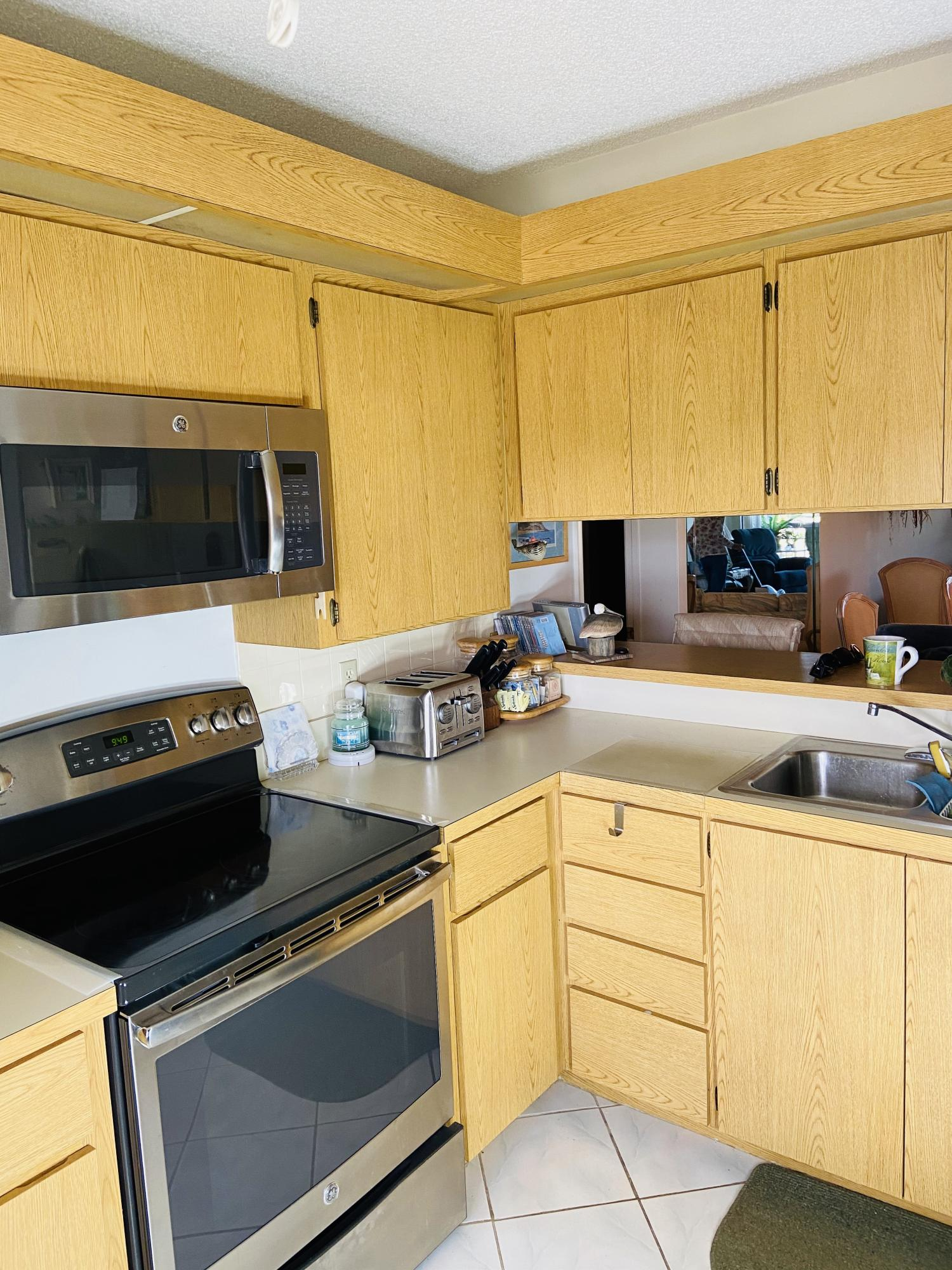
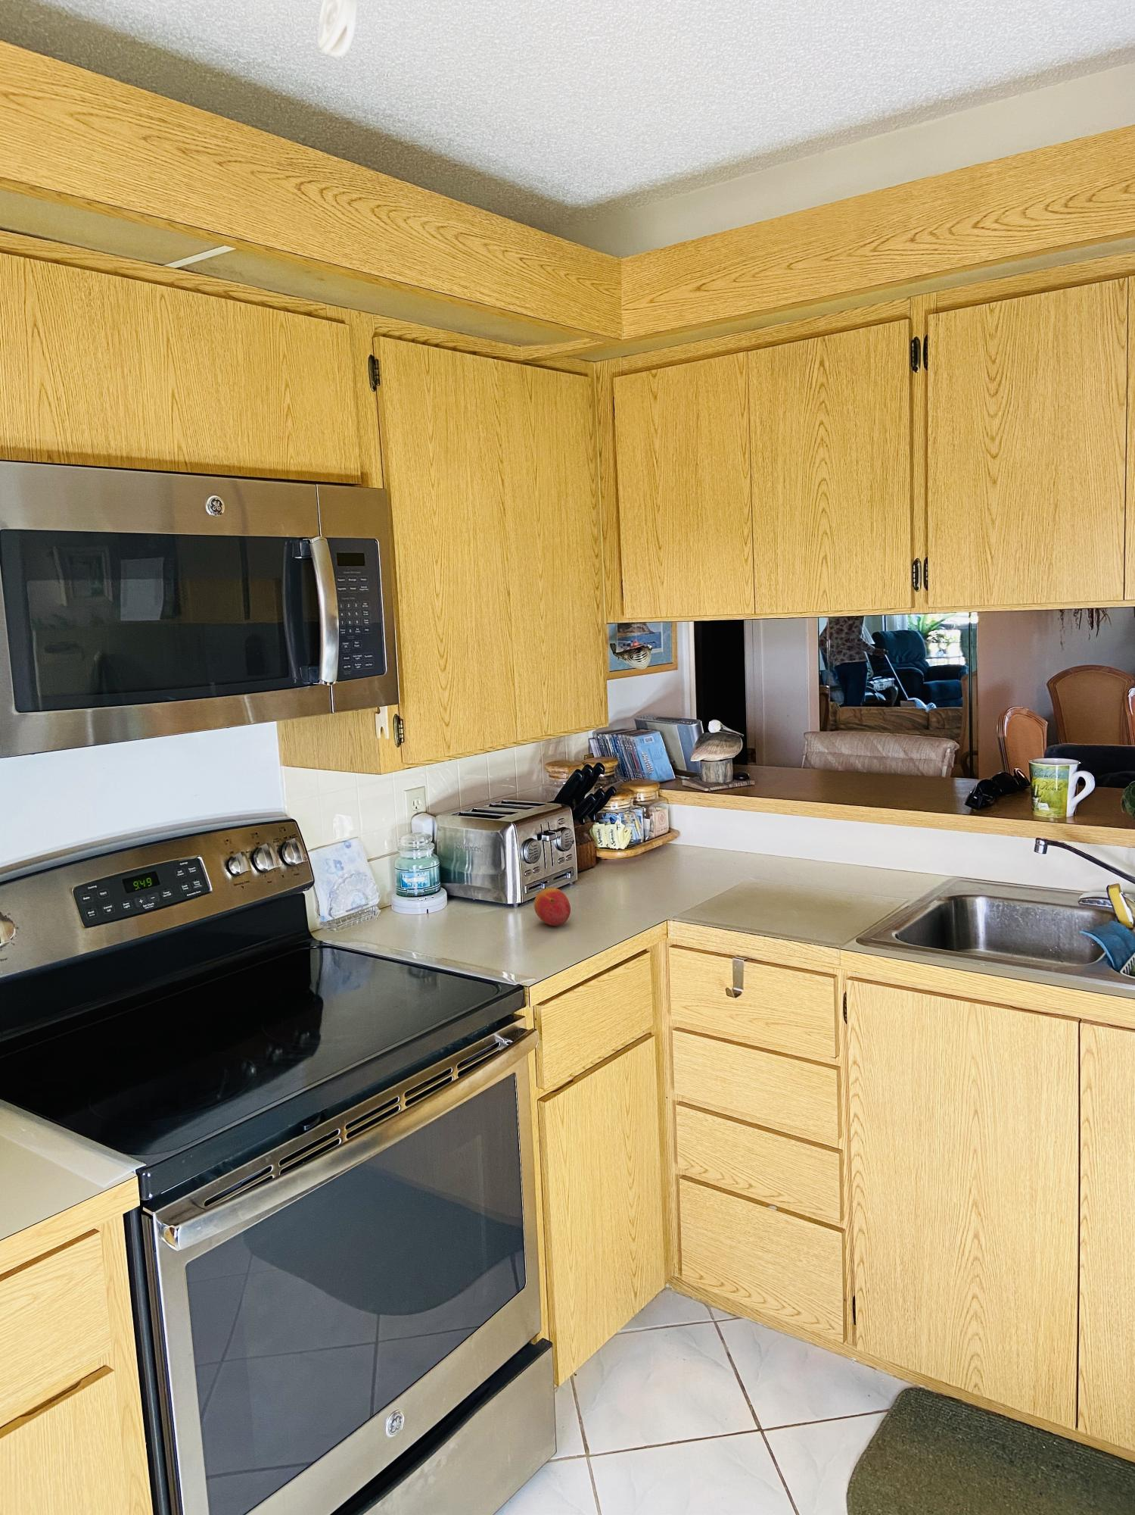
+ fruit [533,888,571,927]
